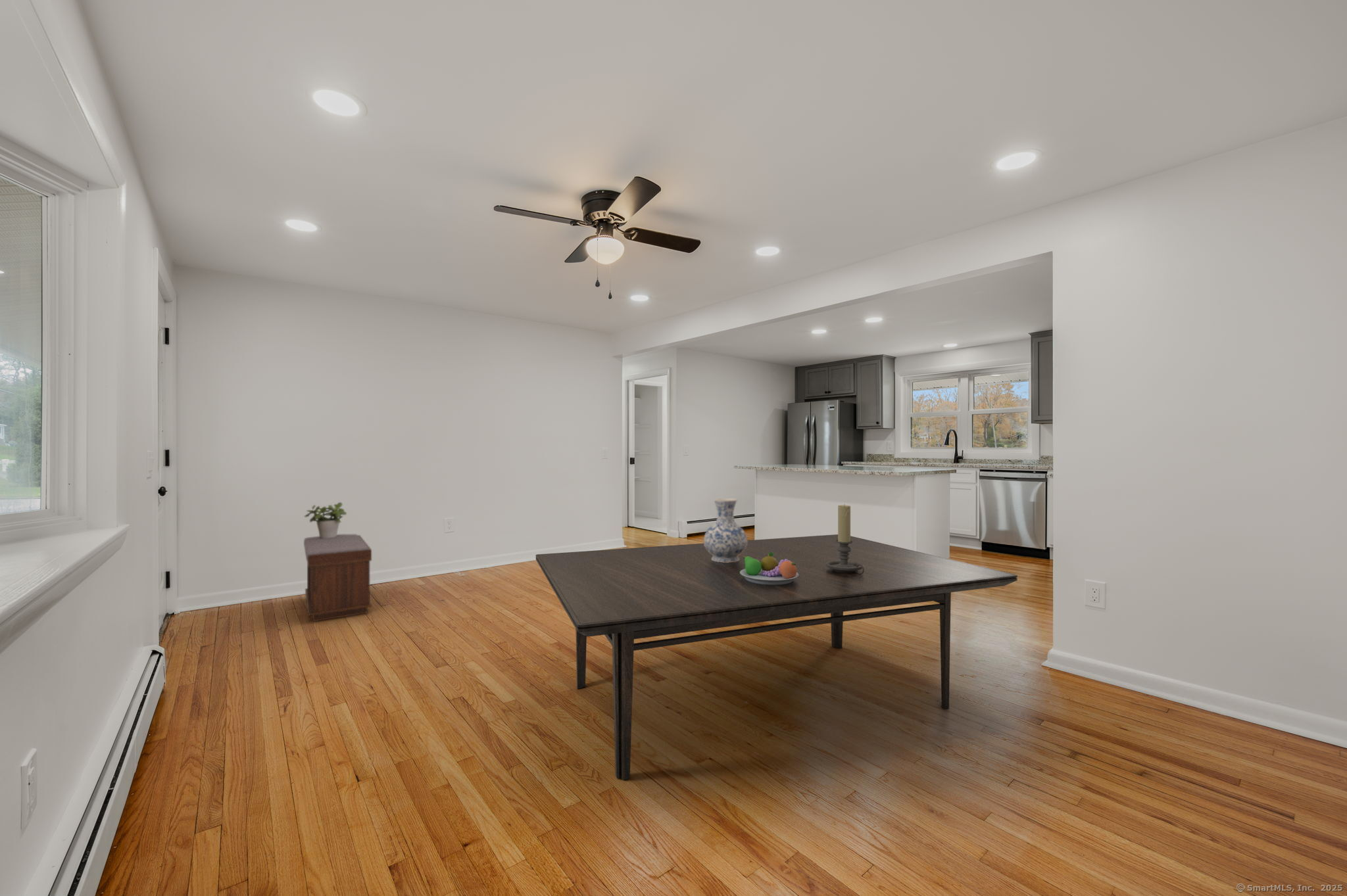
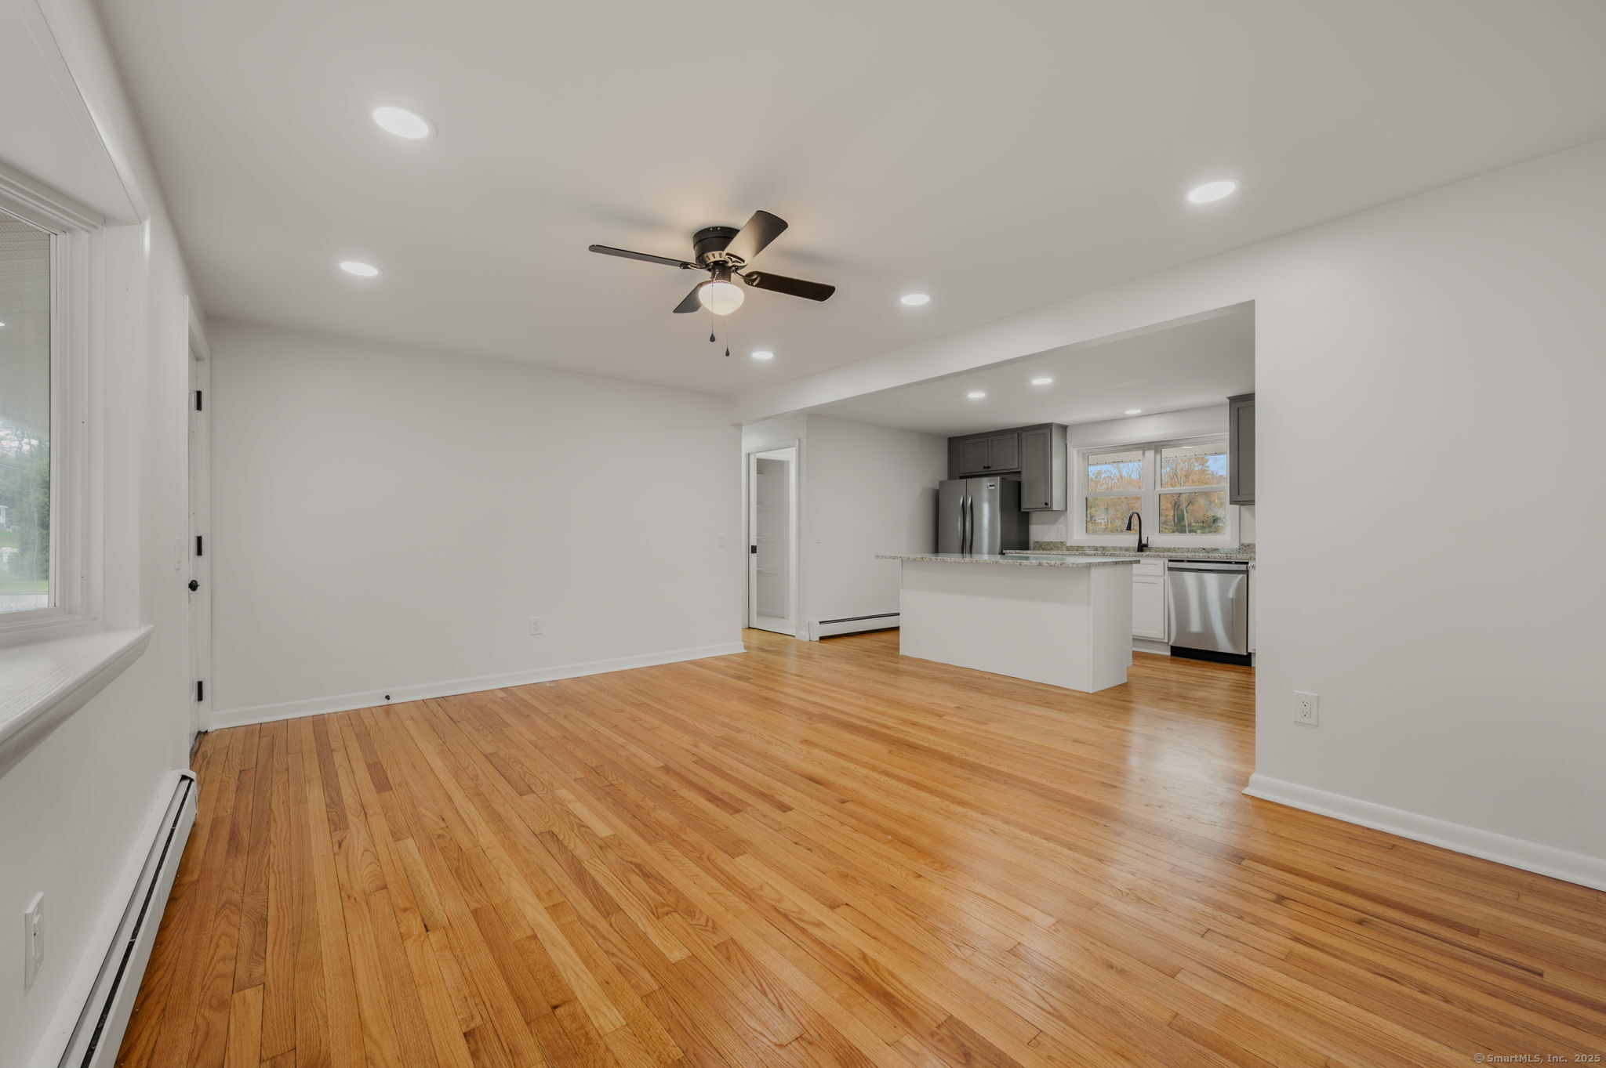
- dining table [535,534,1018,780]
- bench [303,534,372,623]
- fruit bowl [740,552,798,585]
- candle holder [826,504,864,574]
- potted plant [304,502,347,538]
- vase [703,498,748,563]
